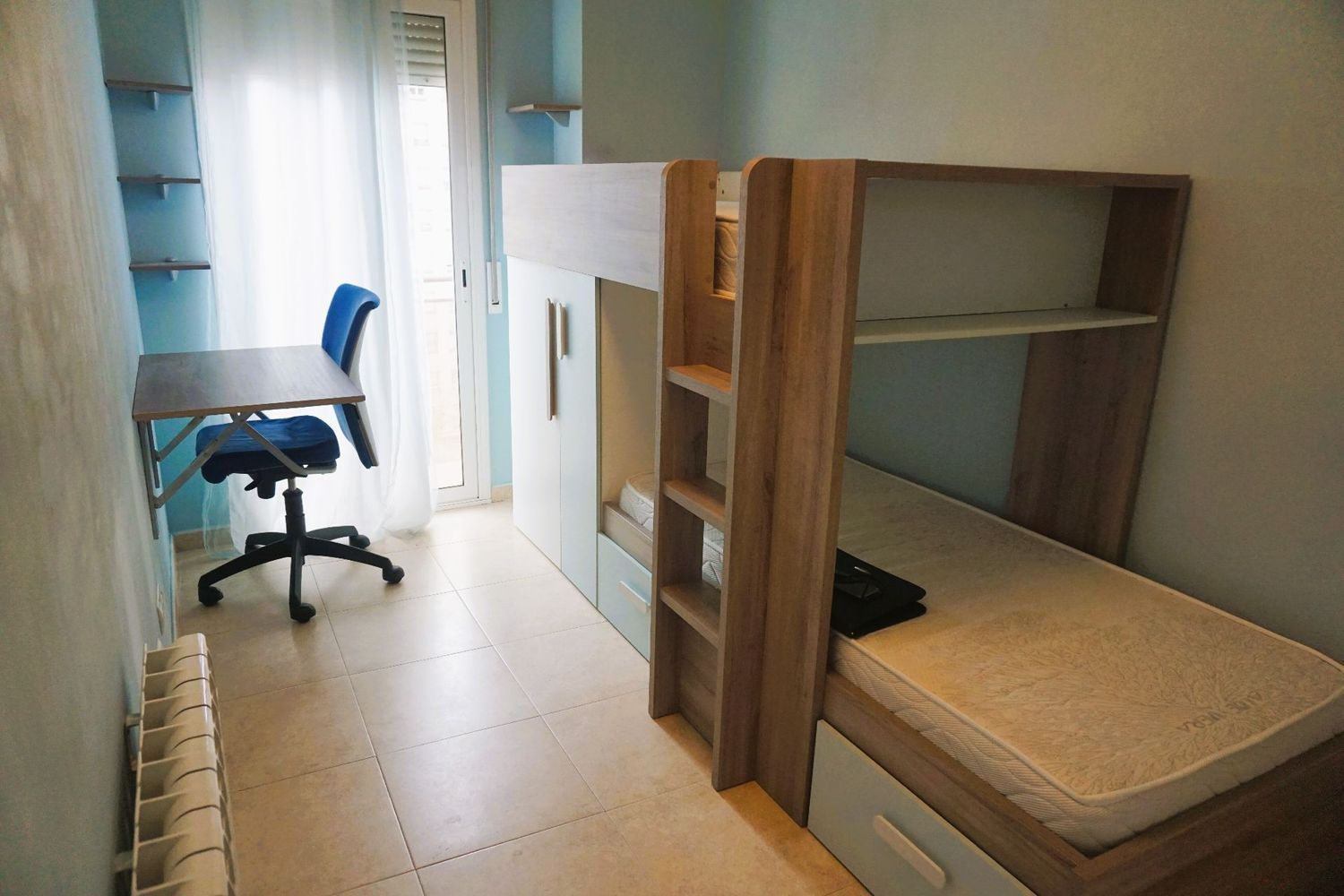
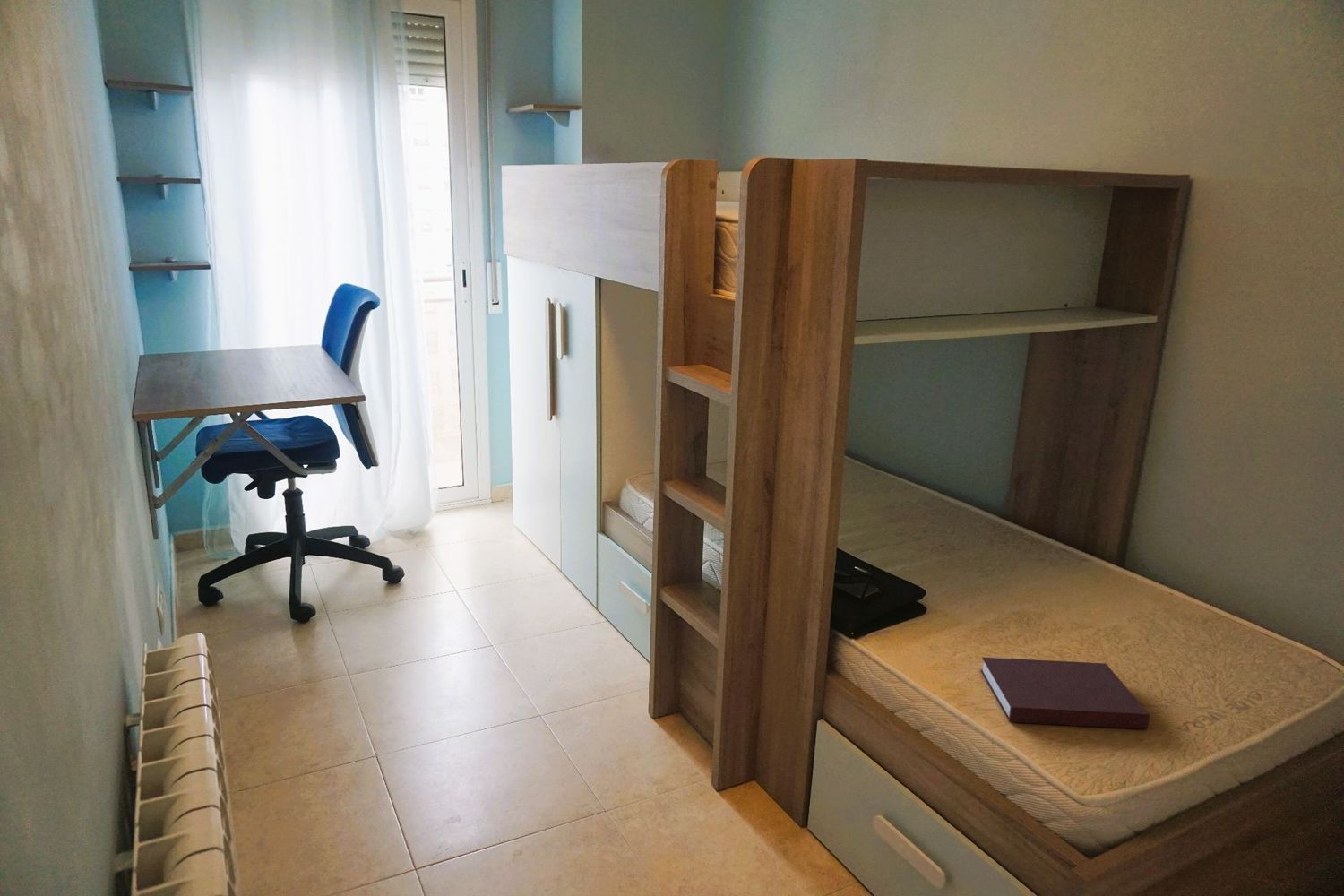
+ notebook [979,657,1150,730]
